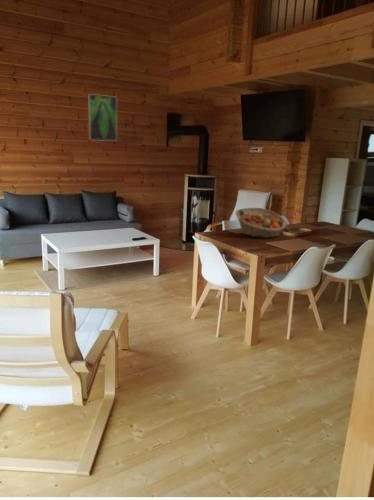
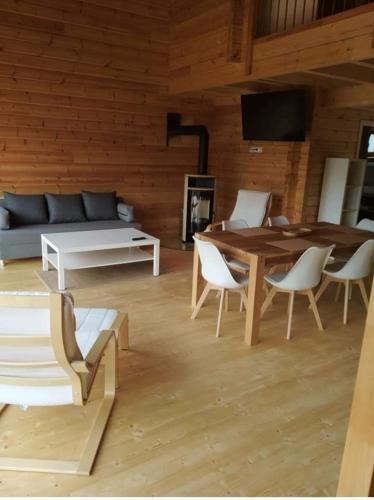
- fruit basket [234,207,288,239]
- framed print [87,93,118,142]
